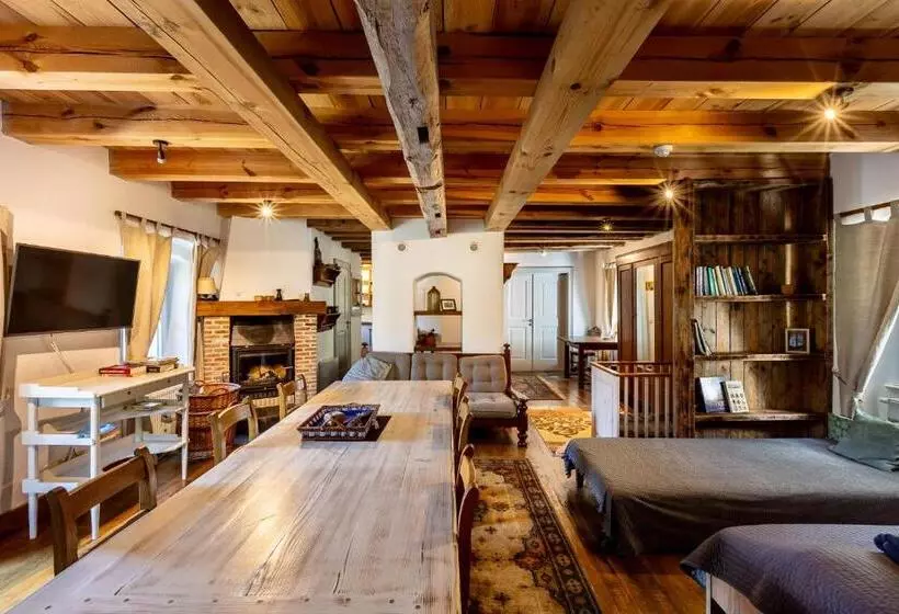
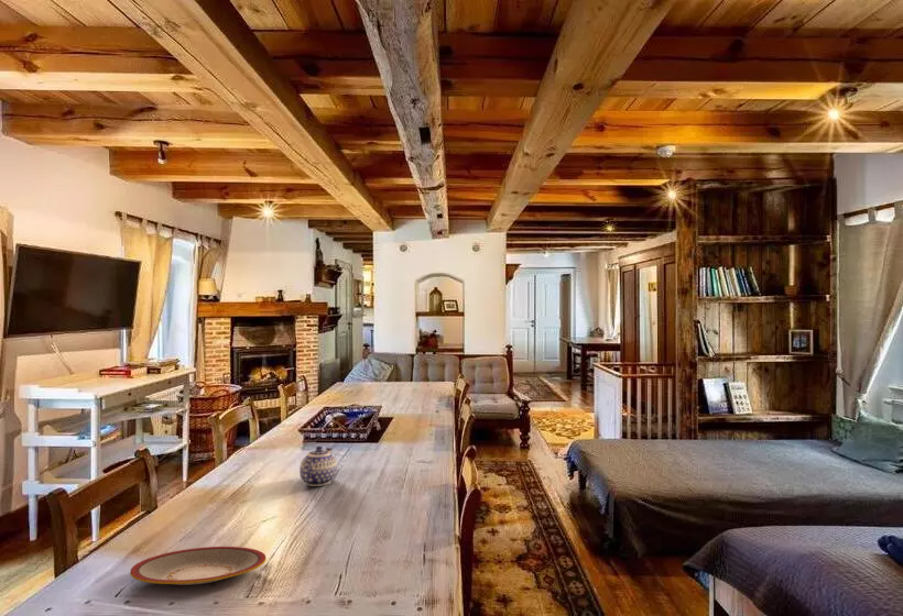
+ teapot [298,446,338,487]
+ plate [129,546,268,586]
